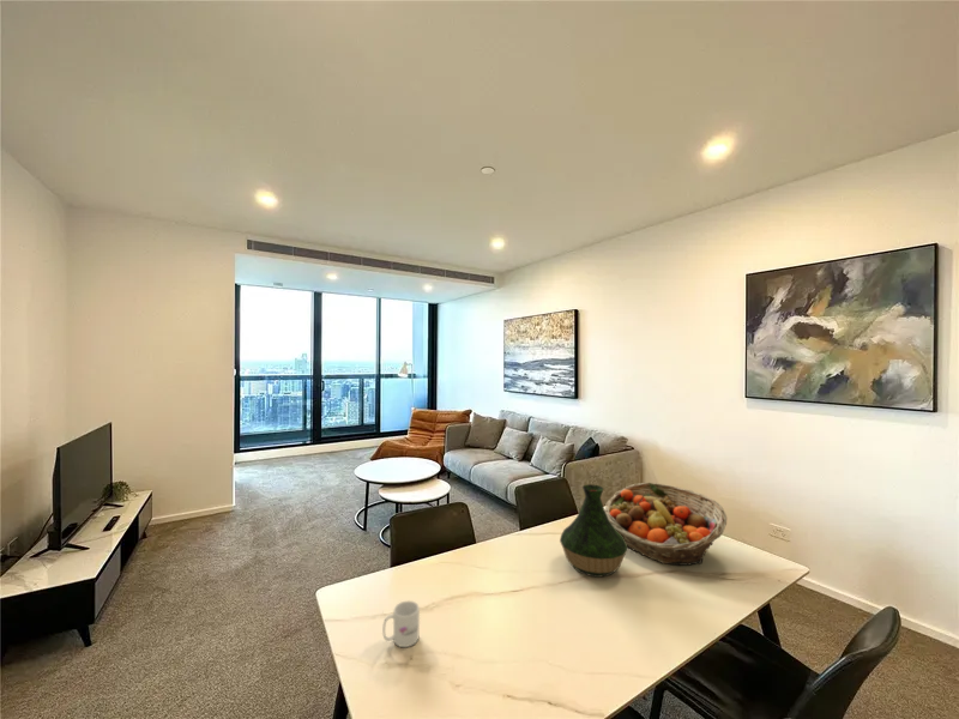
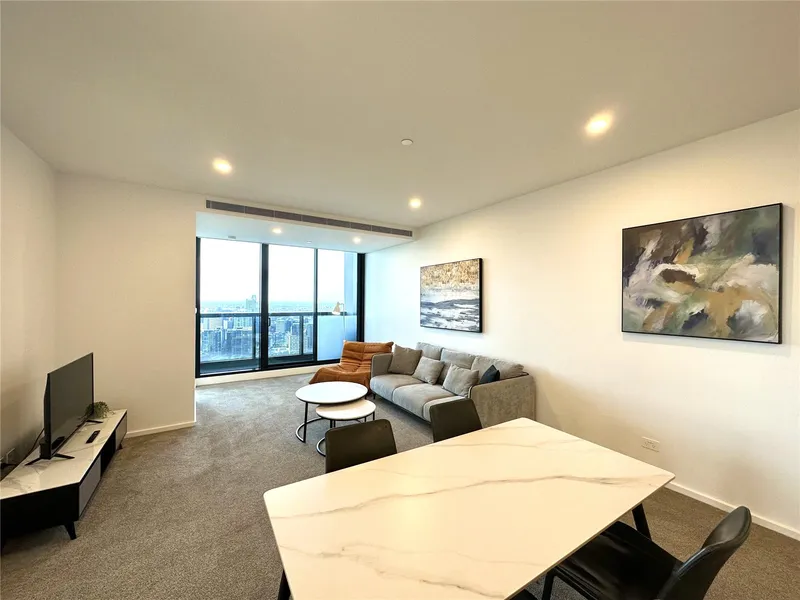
- mug [381,599,421,648]
- vase [559,483,628,579]
- fruit basket [604,482,728,567]
